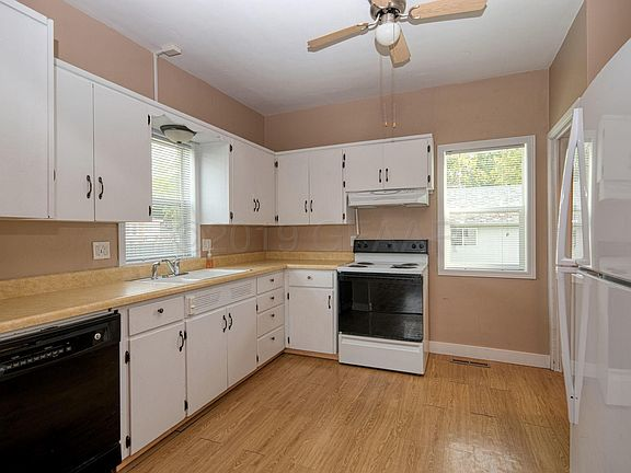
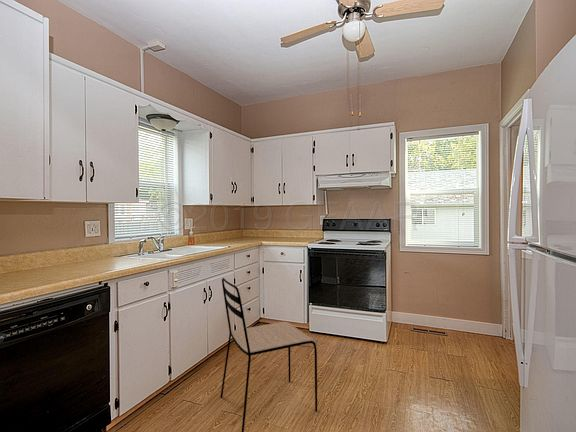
+ dining chair [219,277,318,432]
